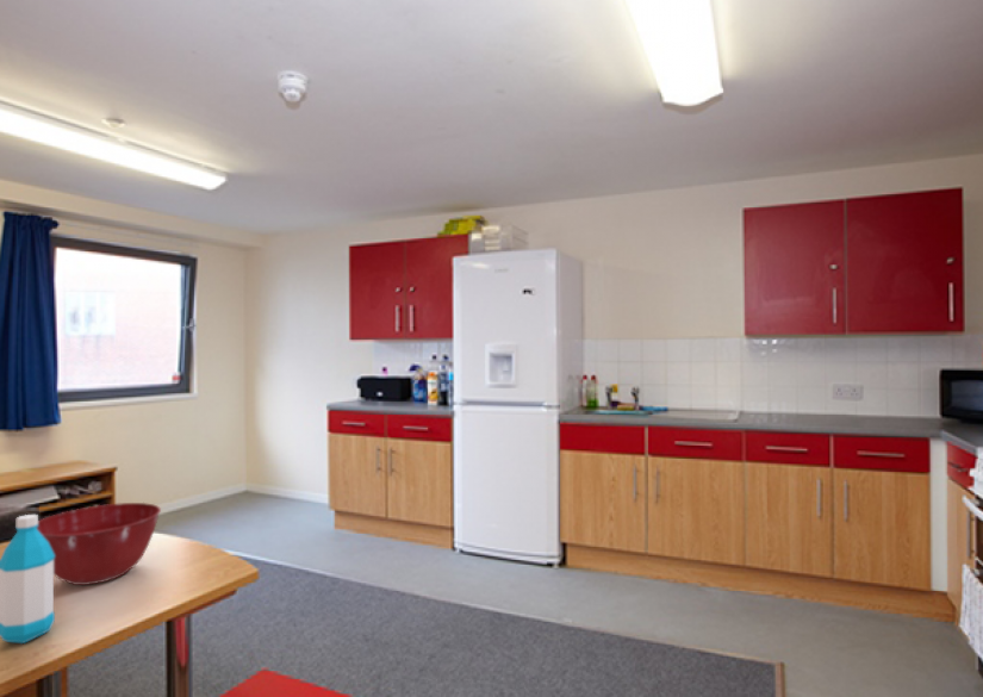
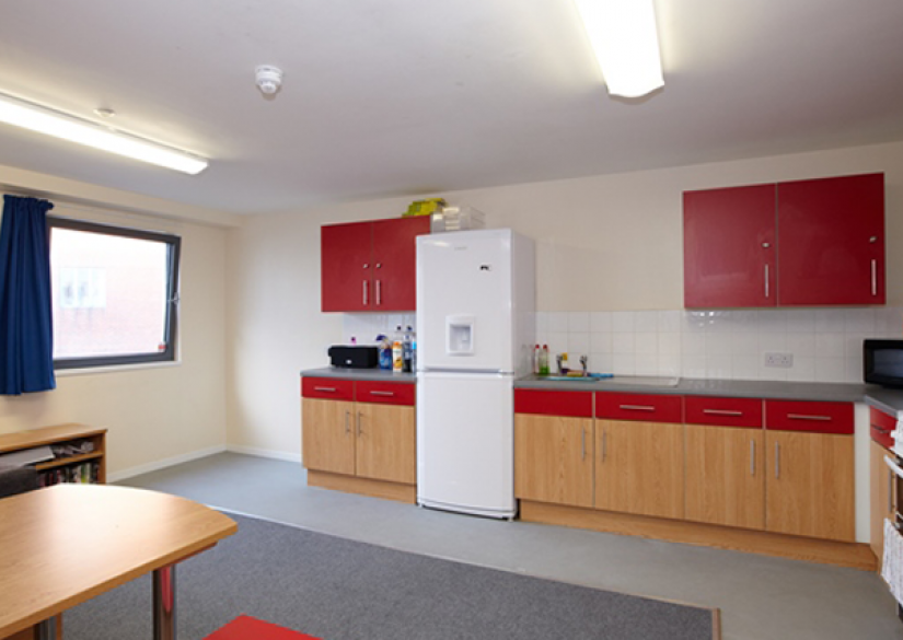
- water bottle [0,514,56,645]
- mixing bowl [37,502,162,586]
